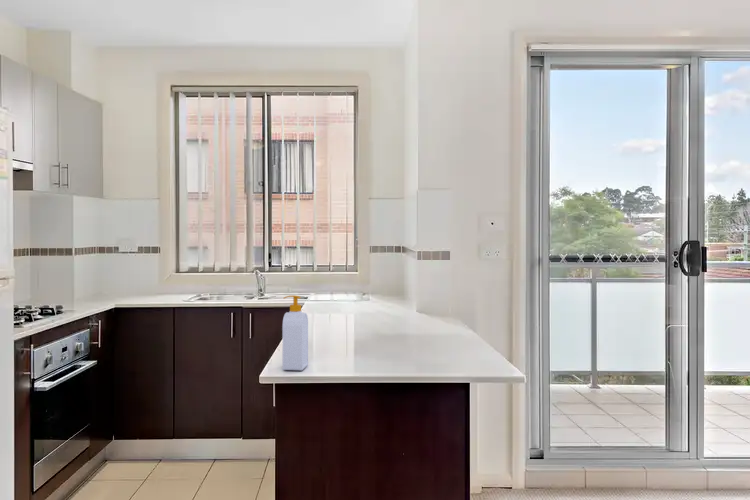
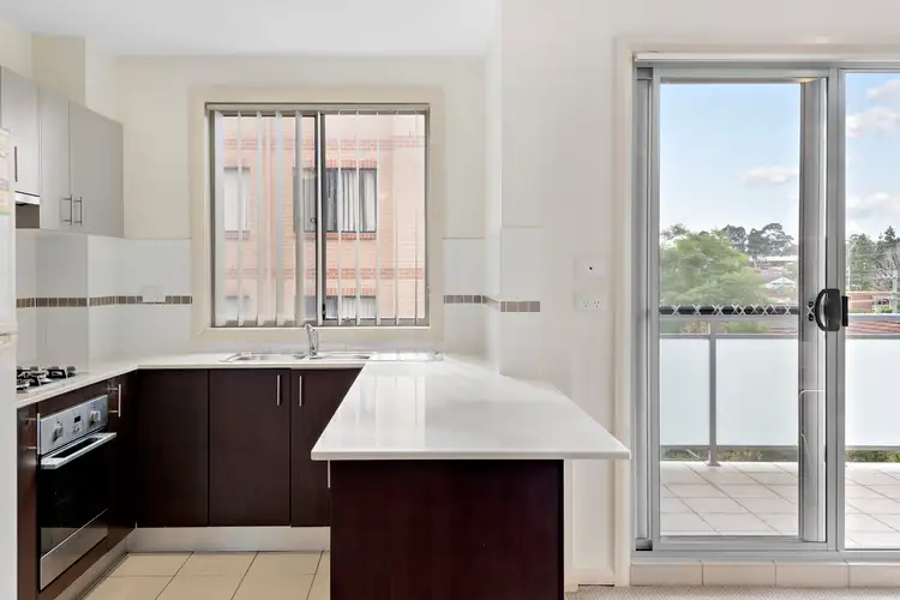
- soap bottle [281,294,309,371]
